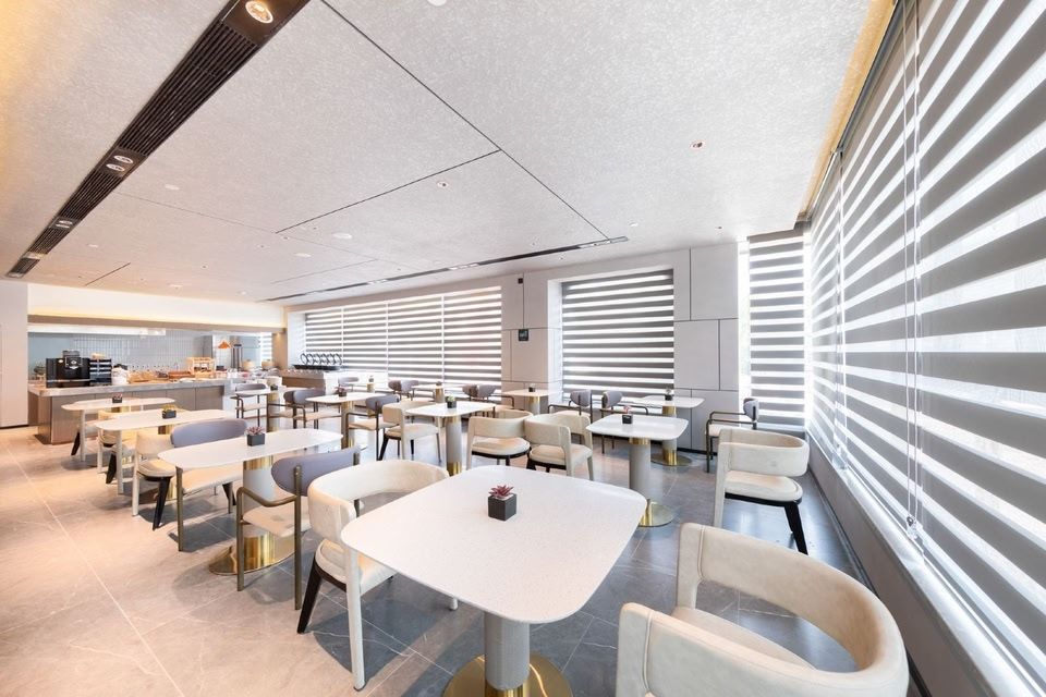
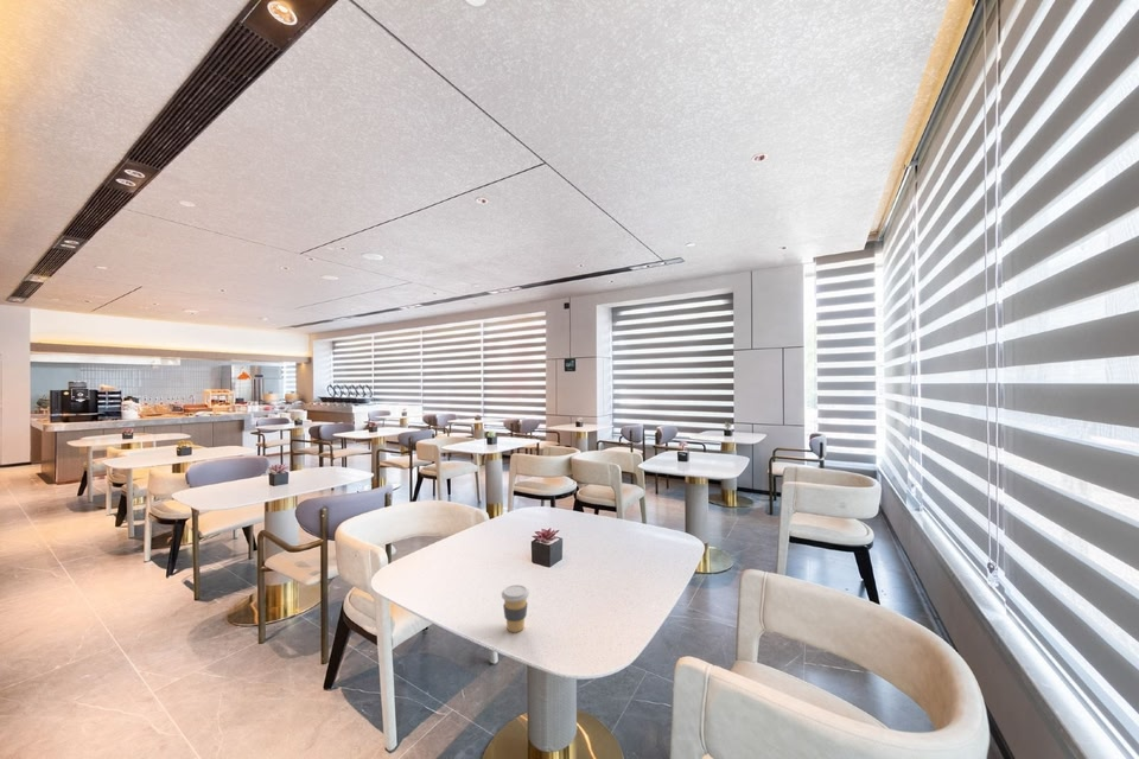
+ coffee cup [501,583,530,633]
